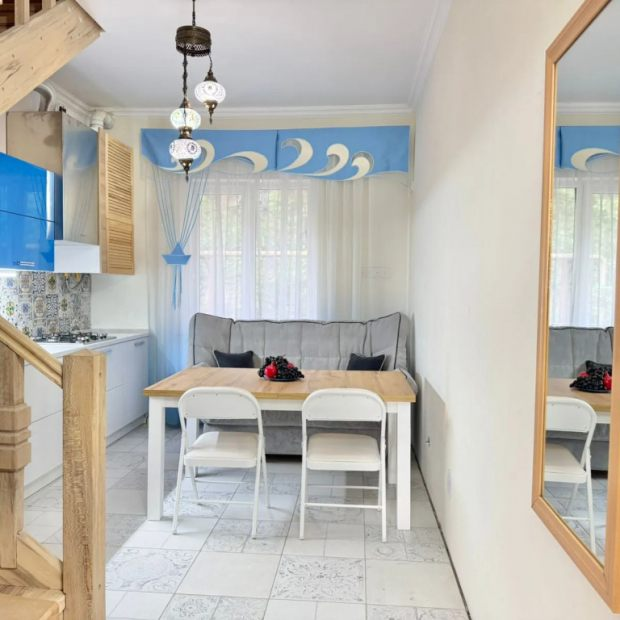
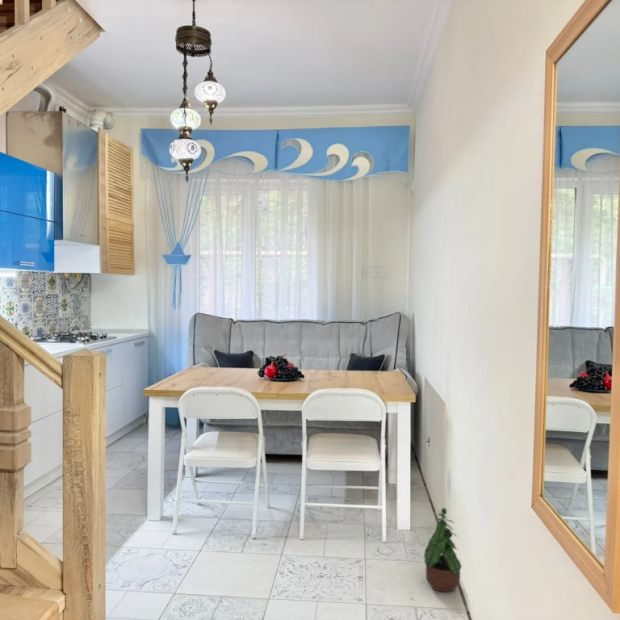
+ potted plant [423,507,462,593]
